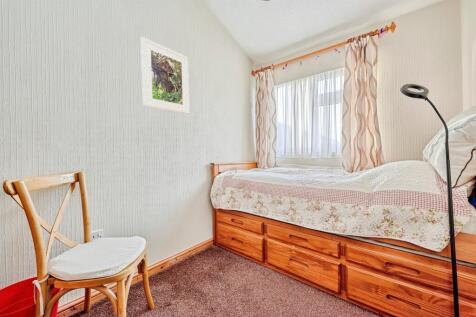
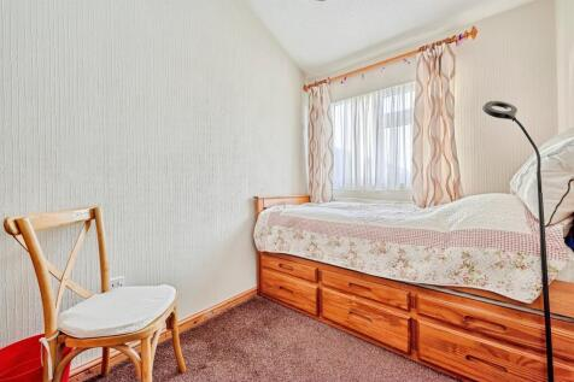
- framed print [140,36,191,115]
